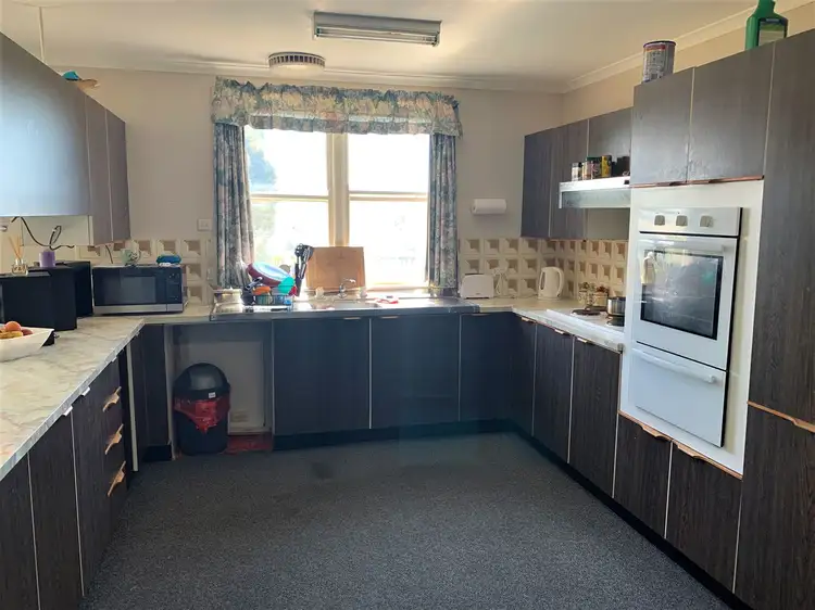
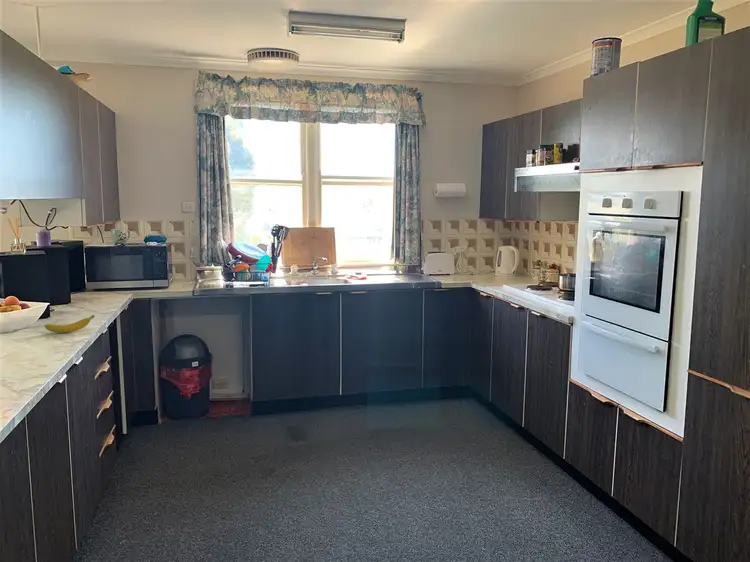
+ banana [43,314,96,334]
